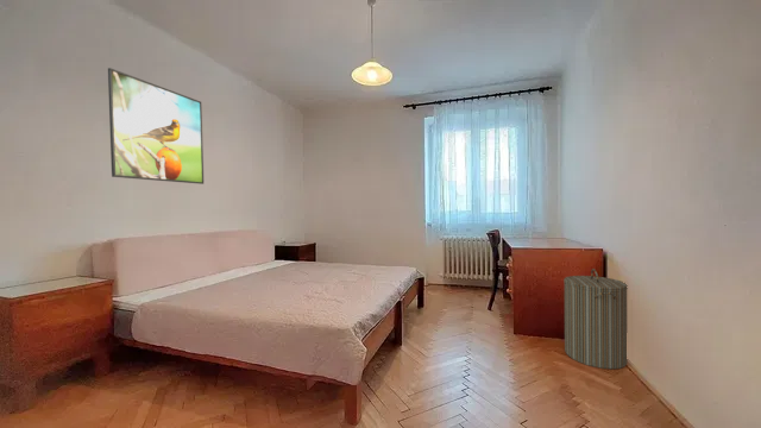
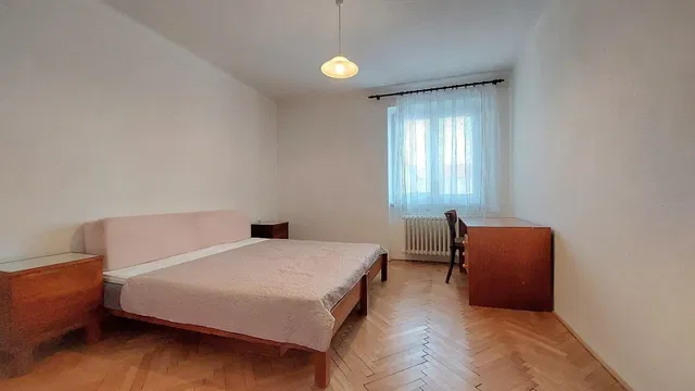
- laundry hamper [562,268,629,370]
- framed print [107,67,205,185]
